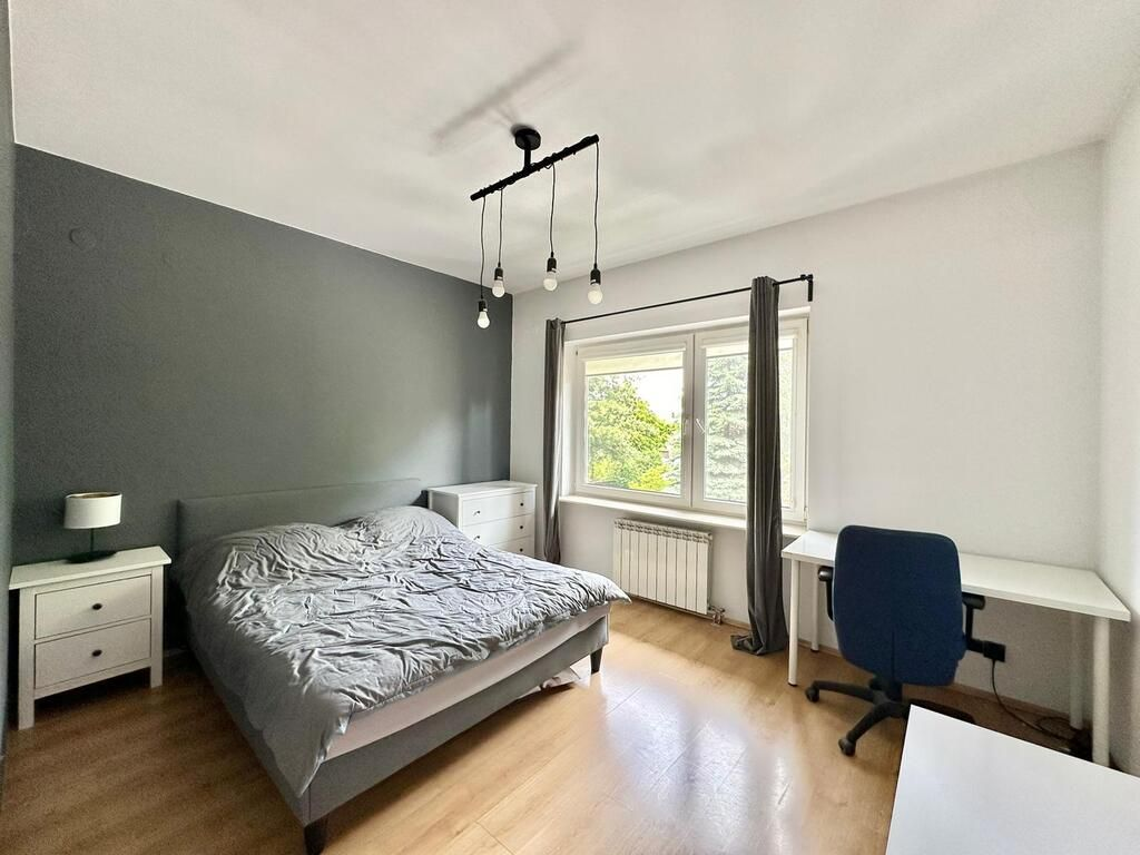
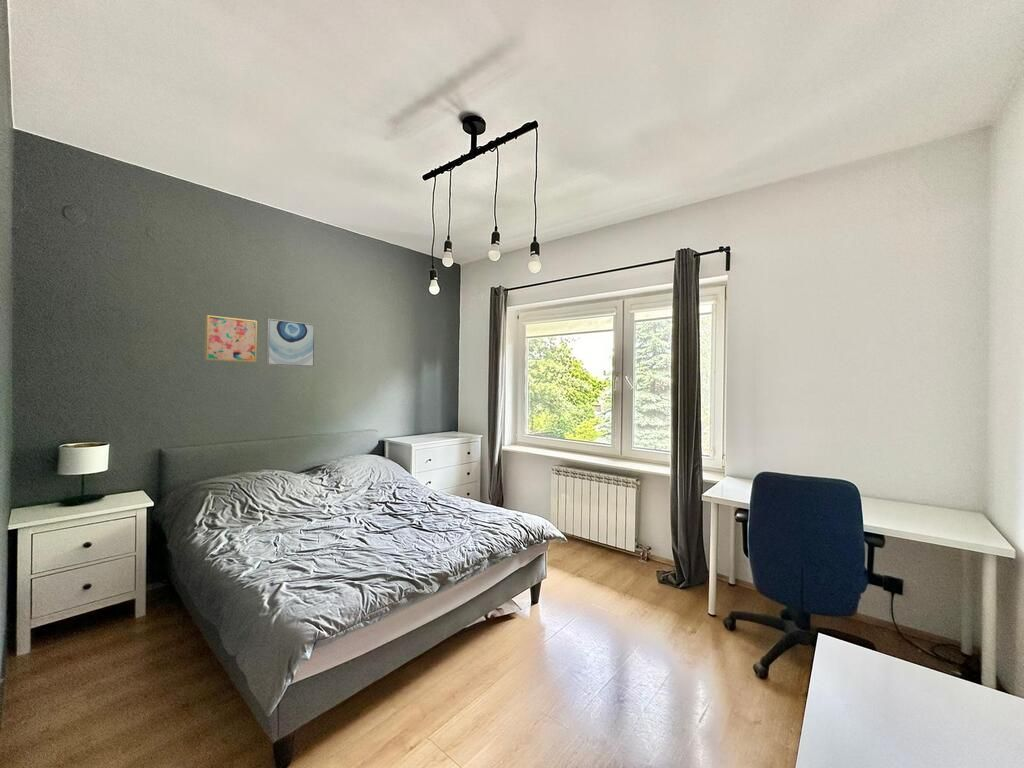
+ wall art [265,318,316,368]
+ wall art [204,314,258,363]
